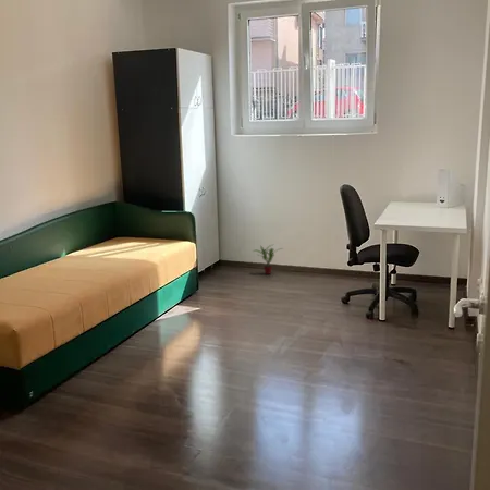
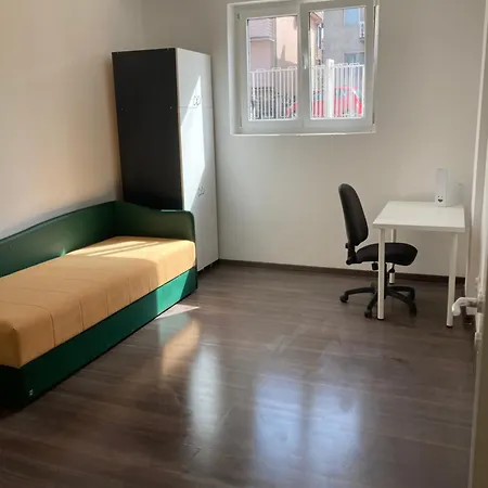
- potted plant [252,244,284,275]
